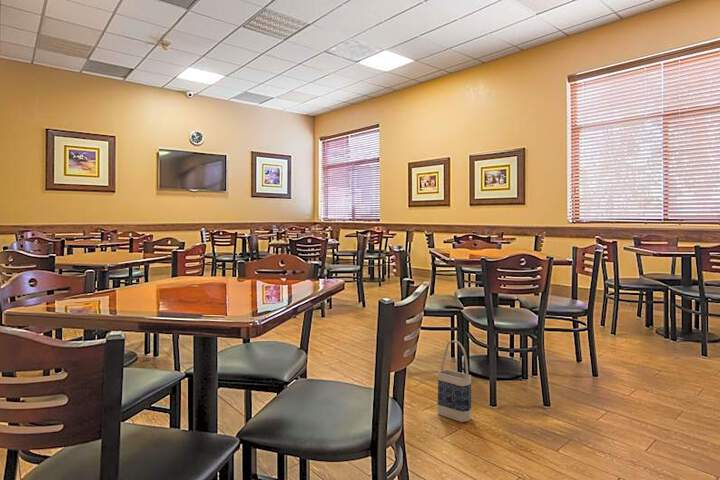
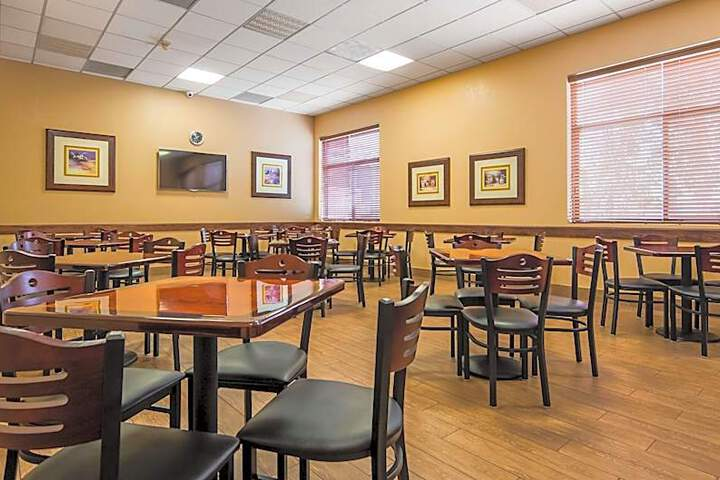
- bag [437,340,472,423]
